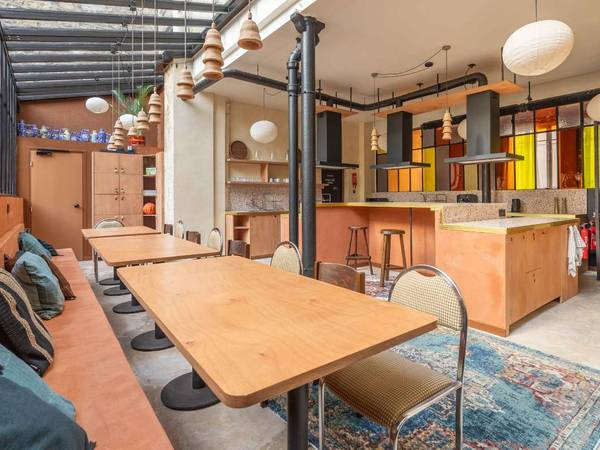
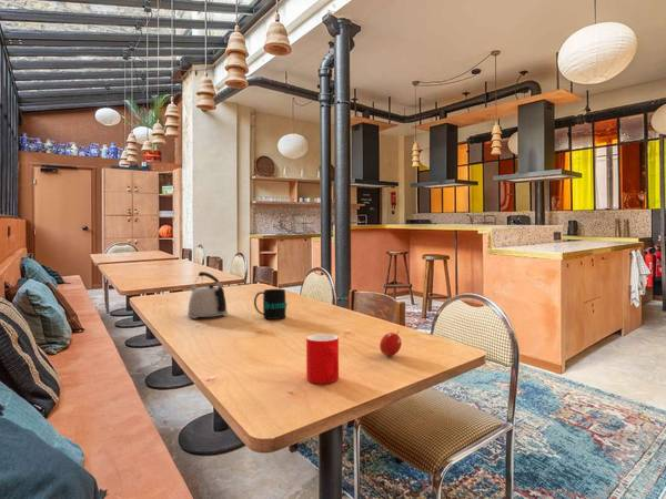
+ fruit [379,330,403,357]
+ cup [305,333,340,385]
+ kettle [186,271,229,319]
+ mug [253,288,287,320]
